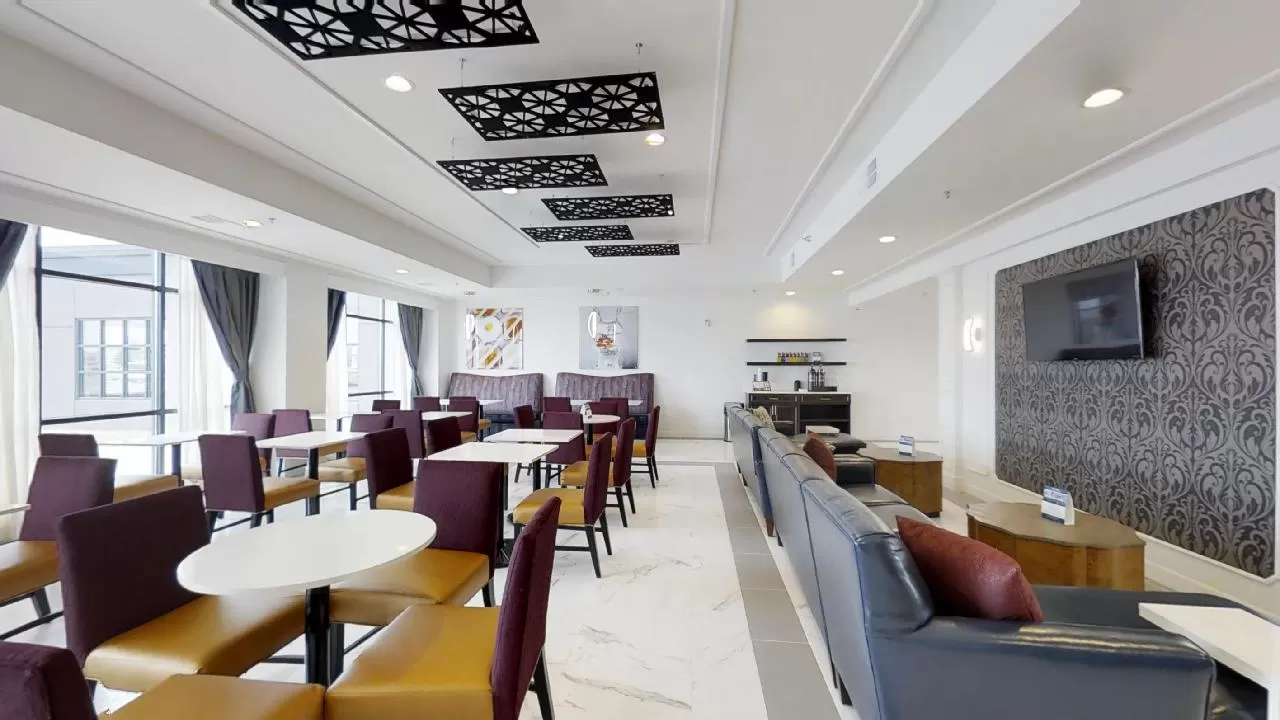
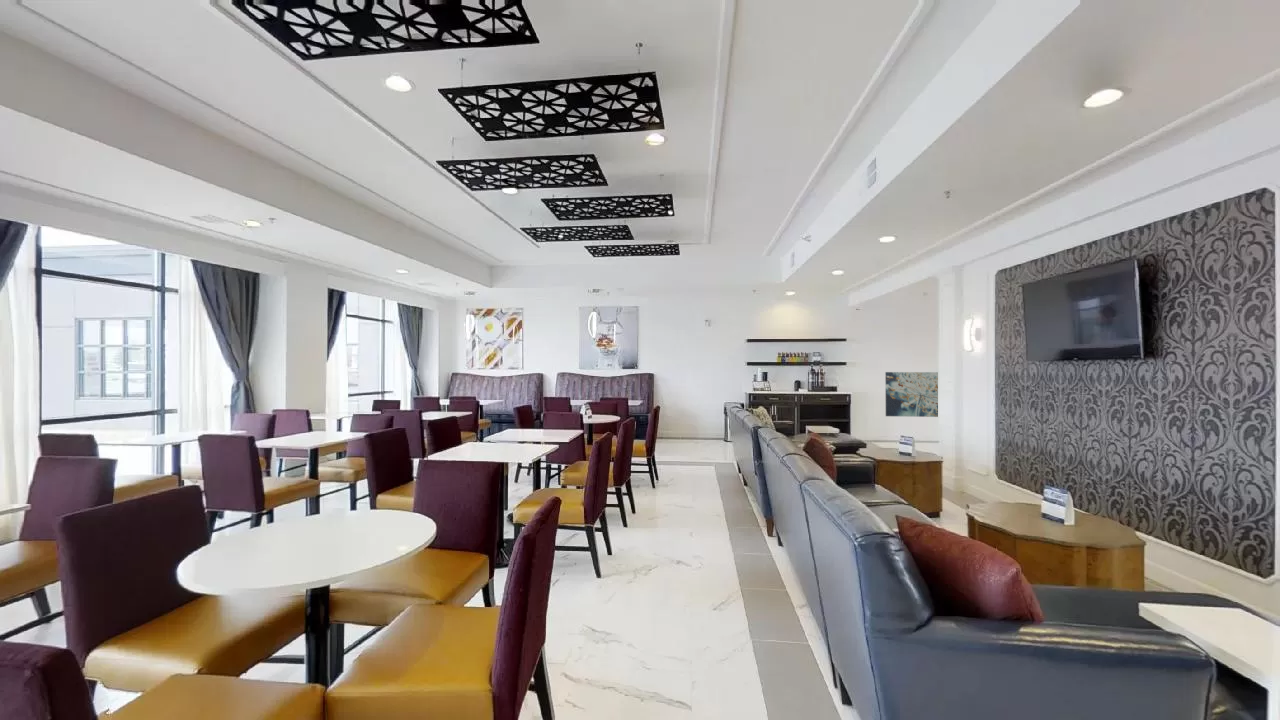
+ wall art [884,371,939,418]
